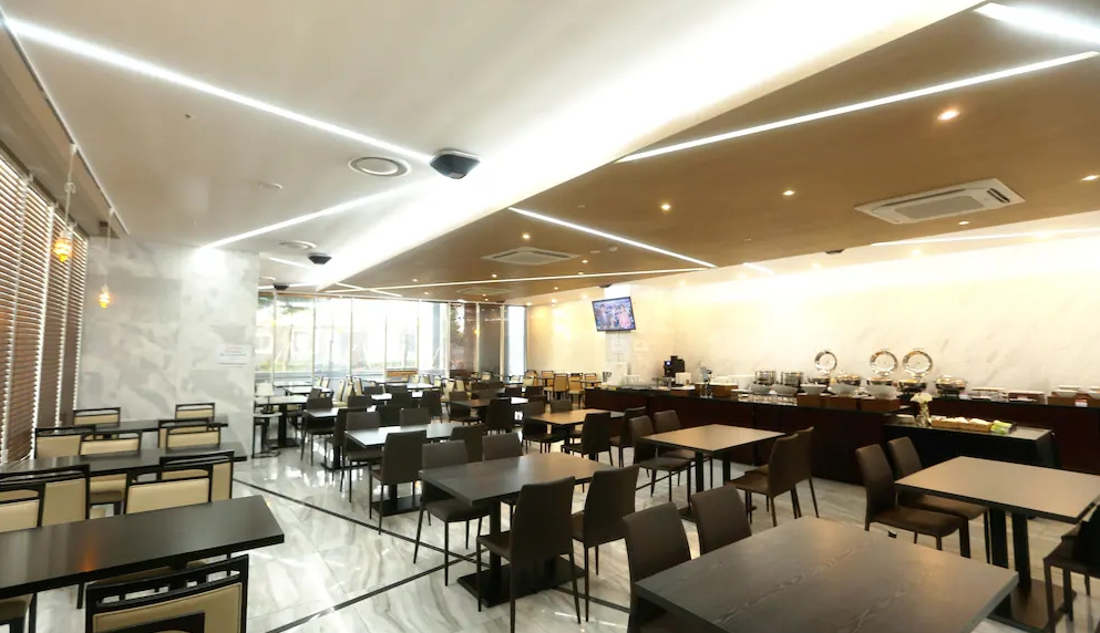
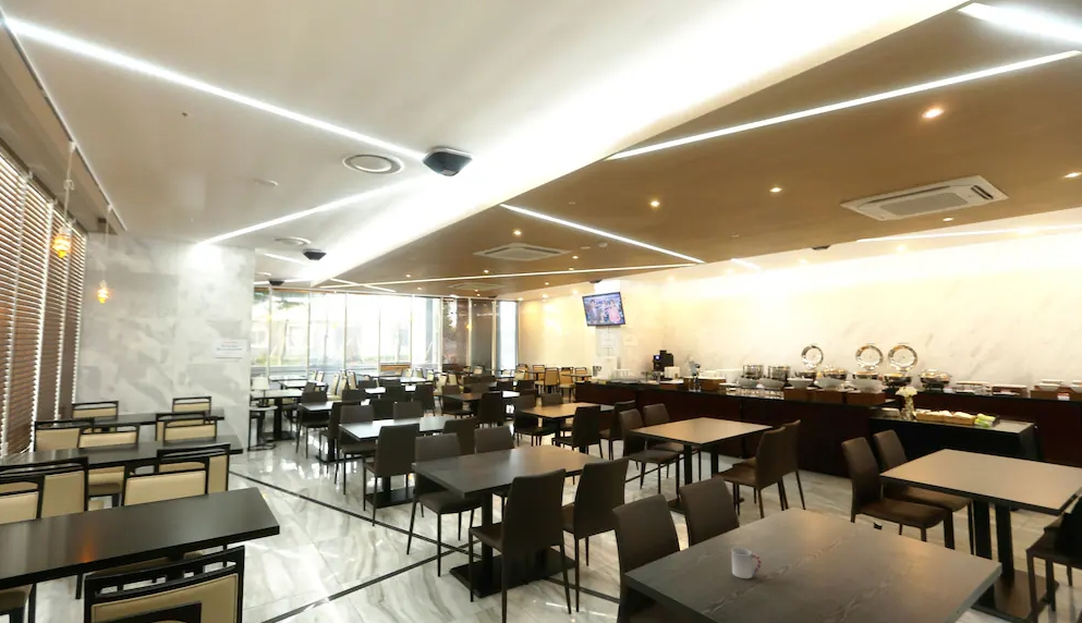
+ cup [730,547,763,579]
